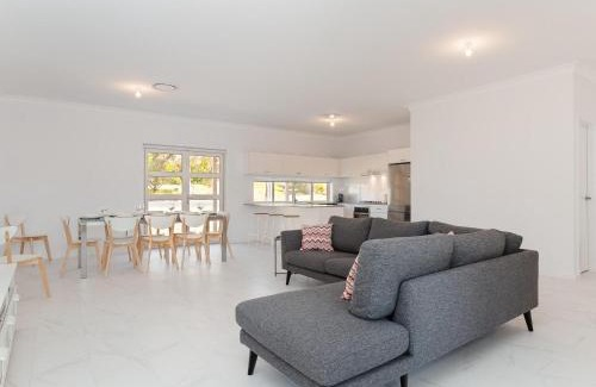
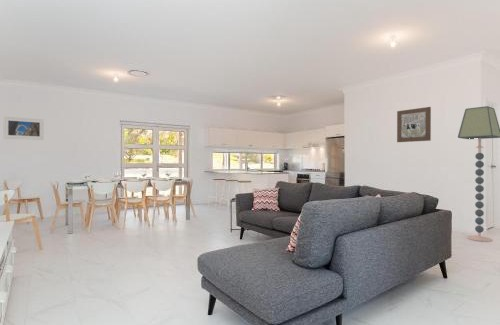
+ floor lamp [457,105,500,243]
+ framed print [3,116,45,141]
+ wall art [396,106,432,143]
